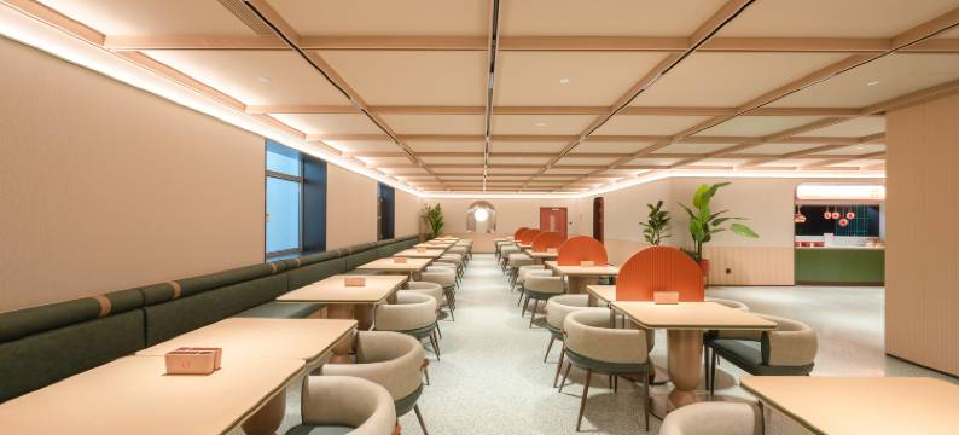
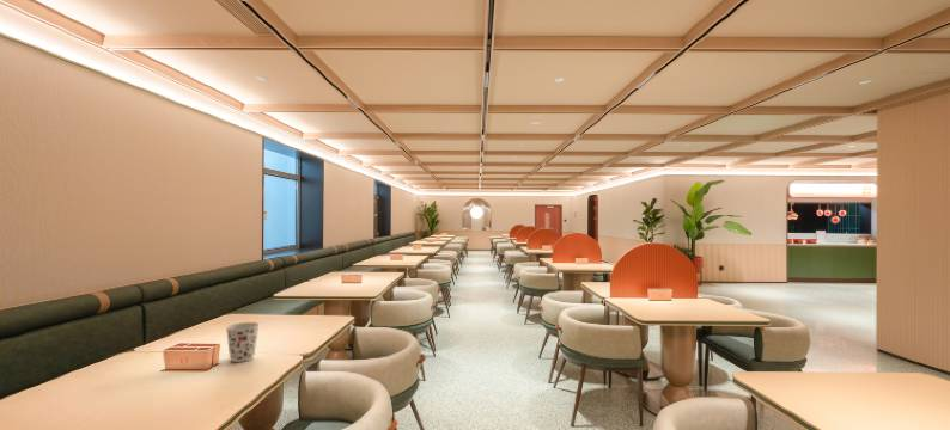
+ cup [225,321,261,363]
